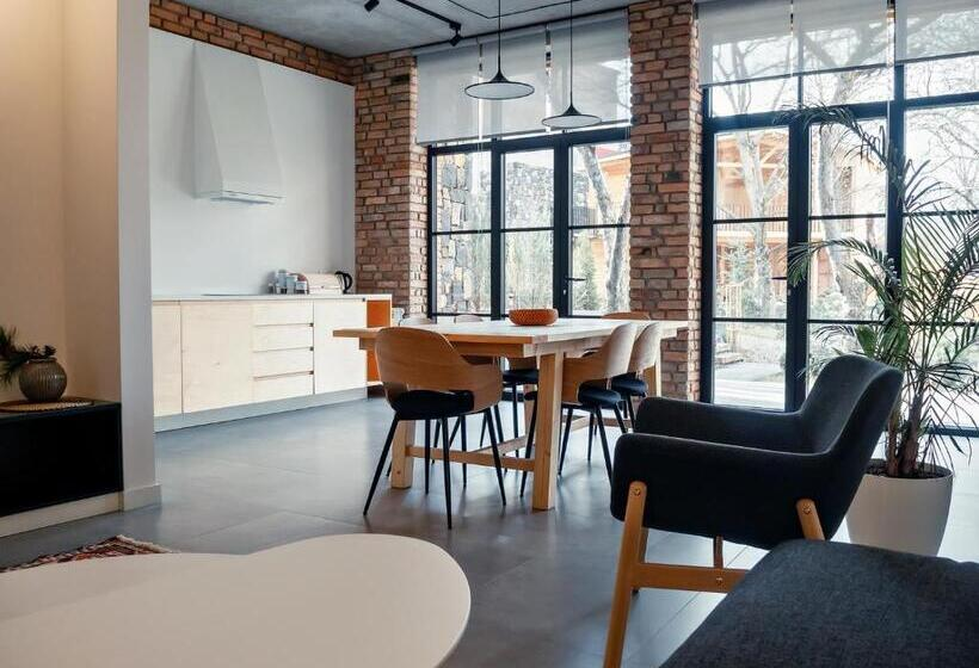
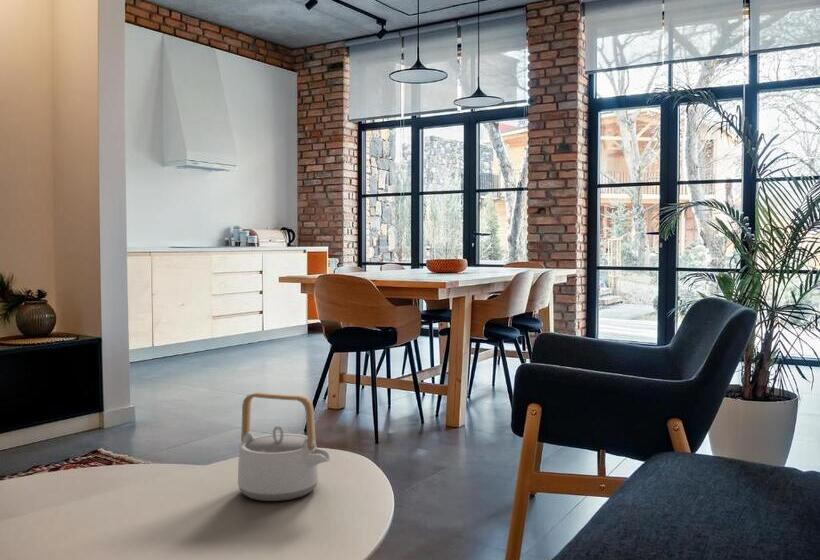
+ teapot [237,391,331,502]
